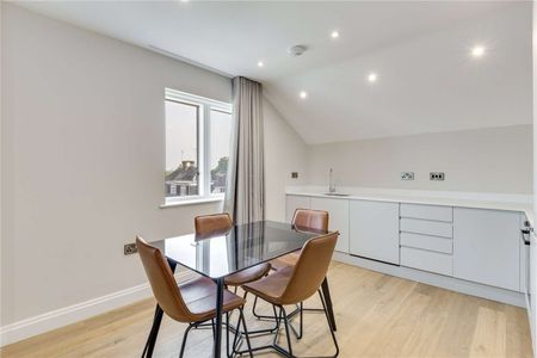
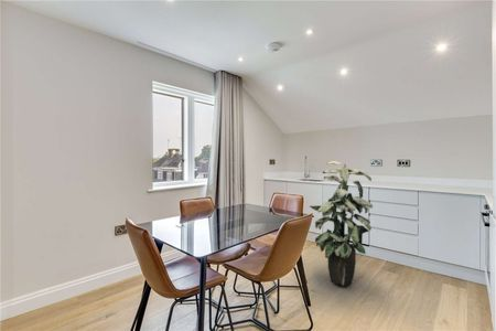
+ indoor plant [309,160,374,287]
